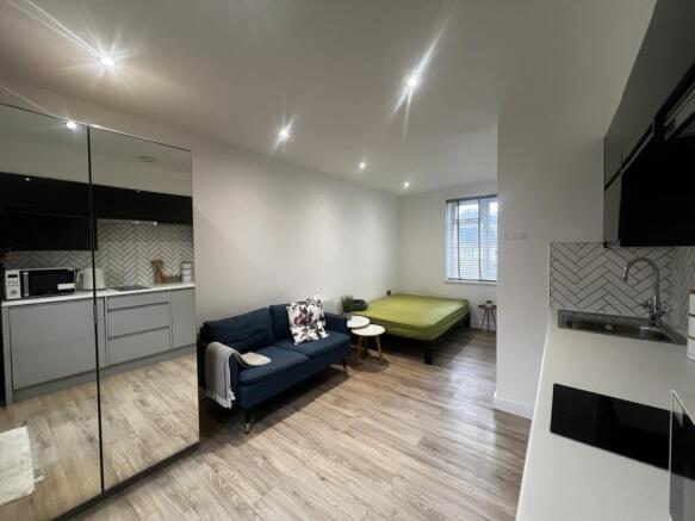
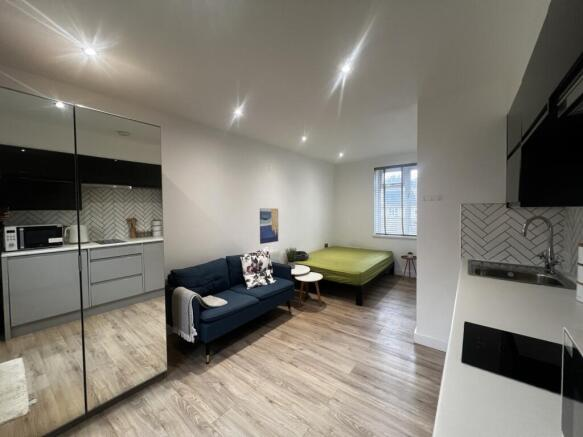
+ wall art [259,207,280,245]
